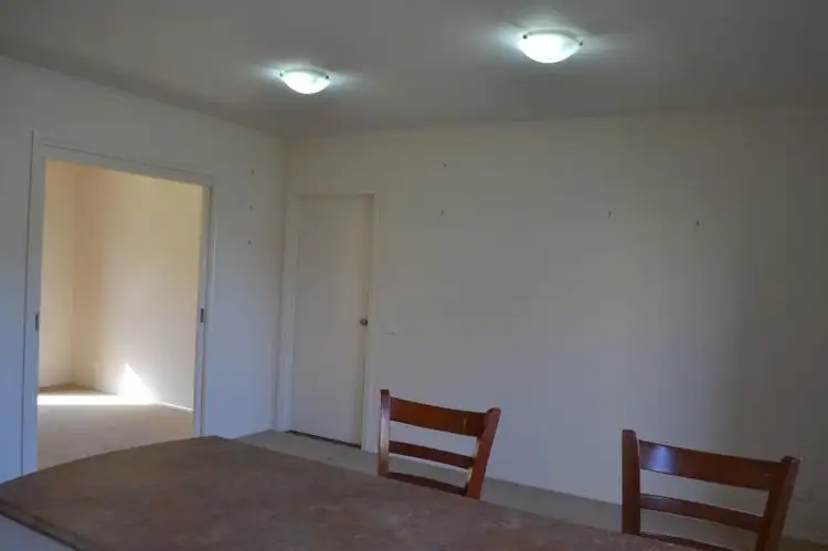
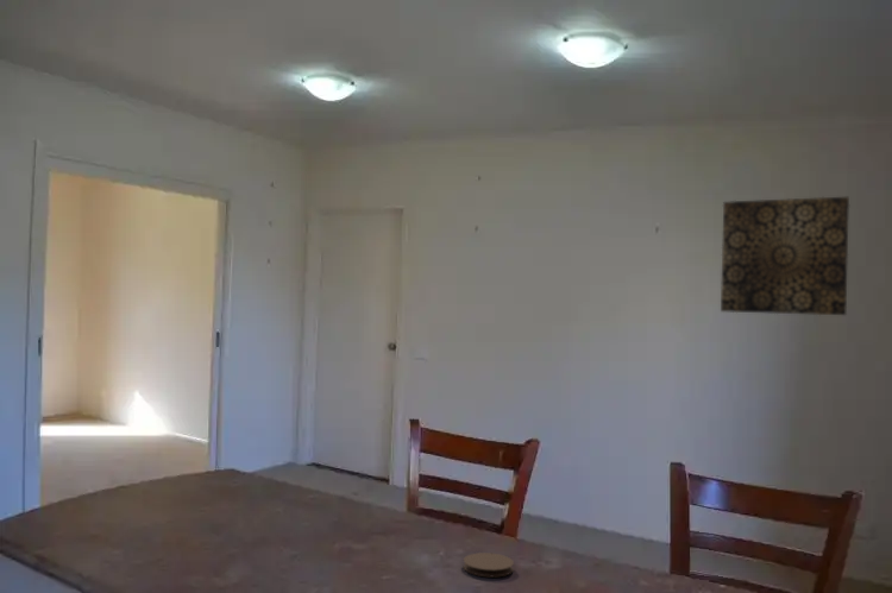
+ wall art [720,196,850,316]
+ coaster [463,551,515,579]
